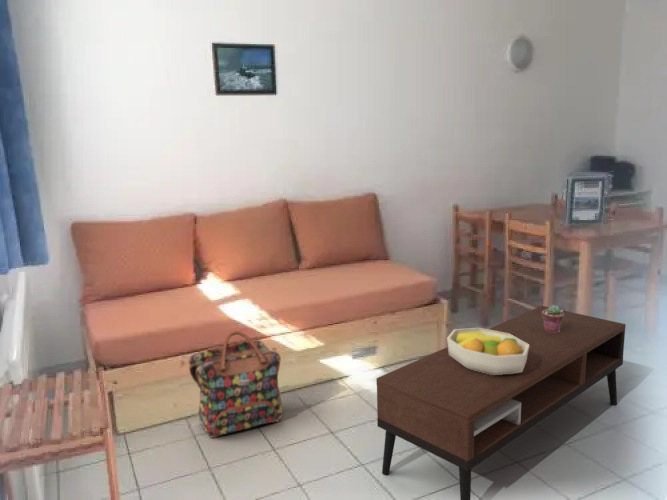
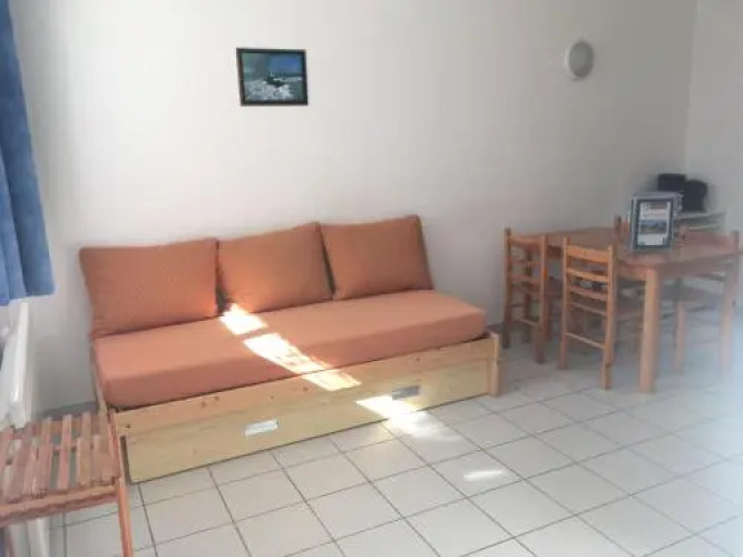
- coffee table [375,305,627,500]
- backpack [187,330,284,439]
- potted succulent [542,304,564,333]
- fruit bowl [446,327,529,375]
